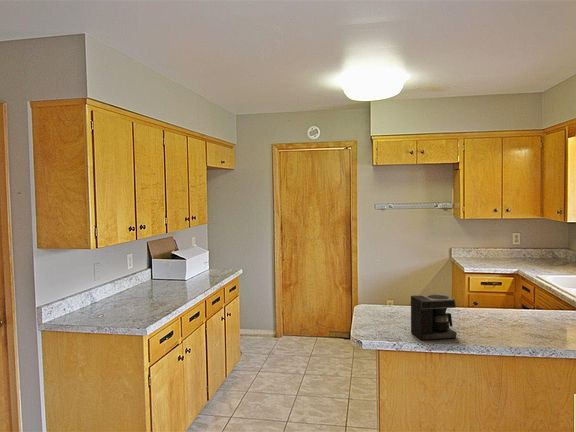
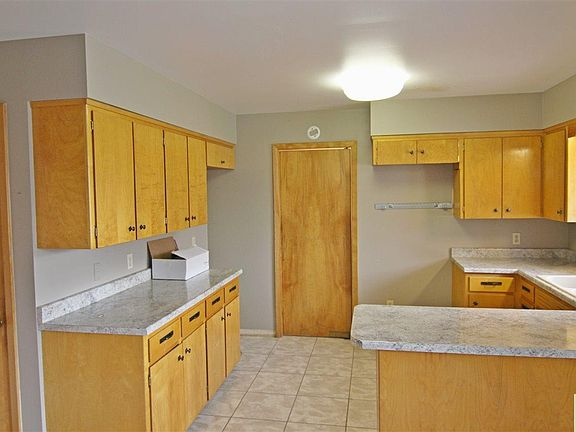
- coffee maker [410,293,457,341]
